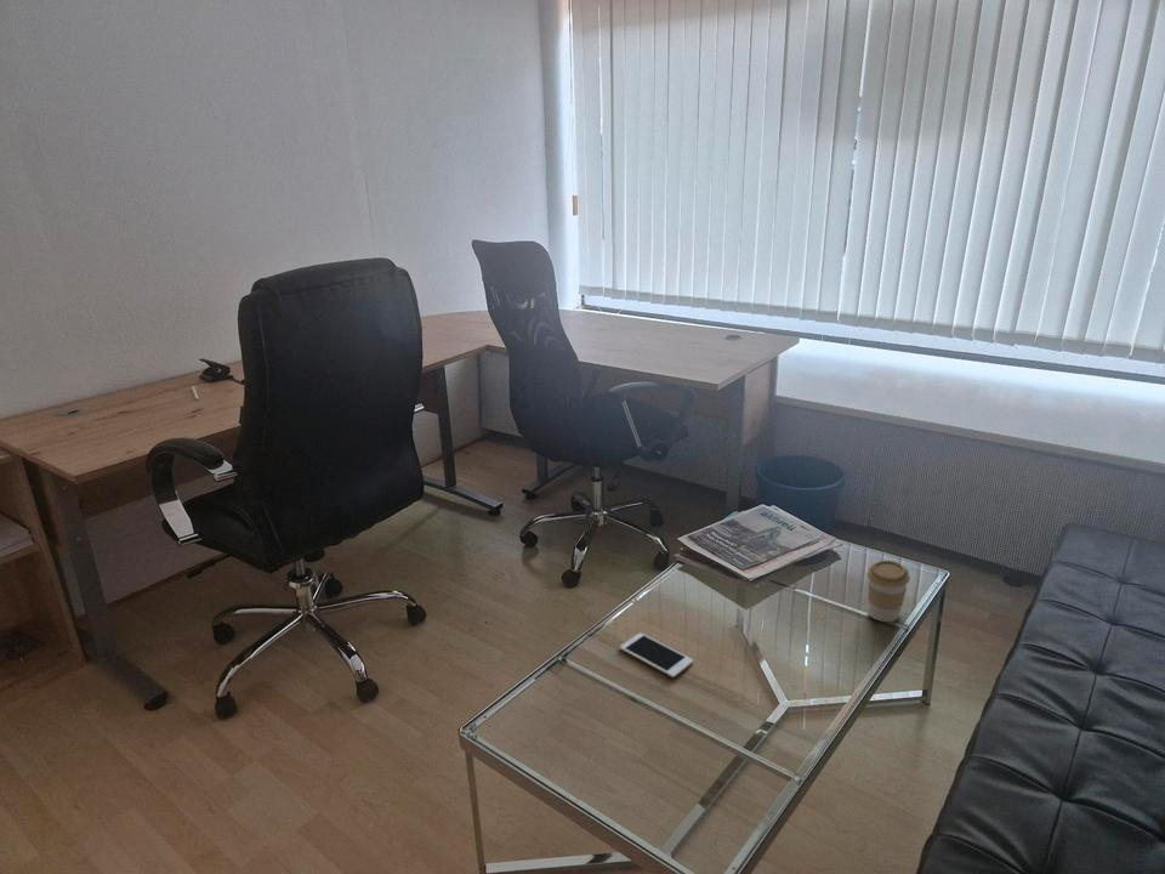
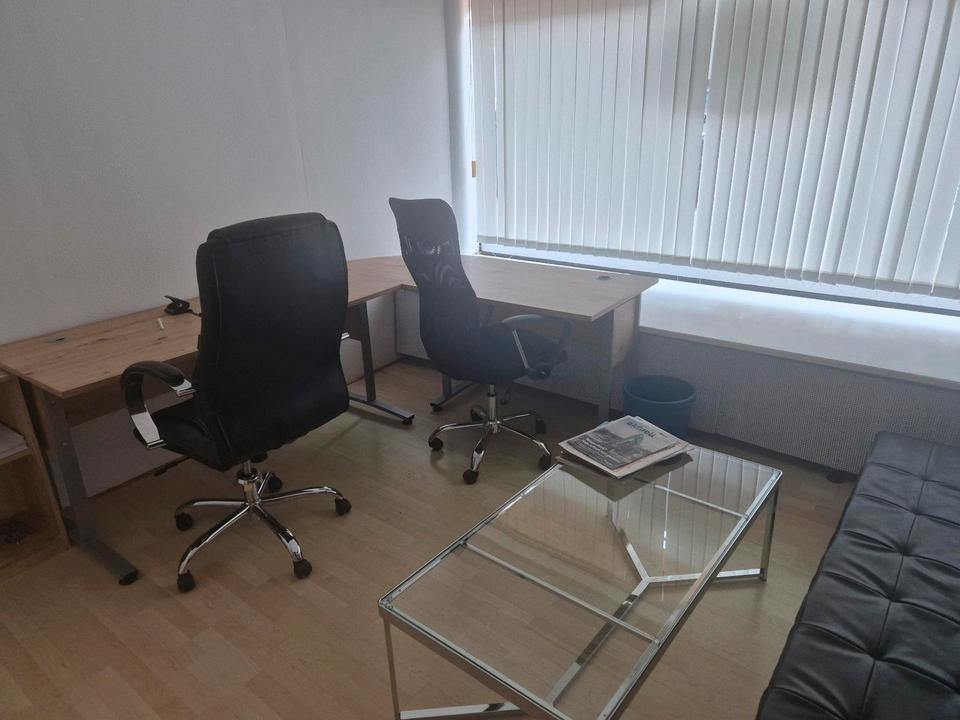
- coffee cup [866,560,911,623]
- cell phone [619,632,694,679]
